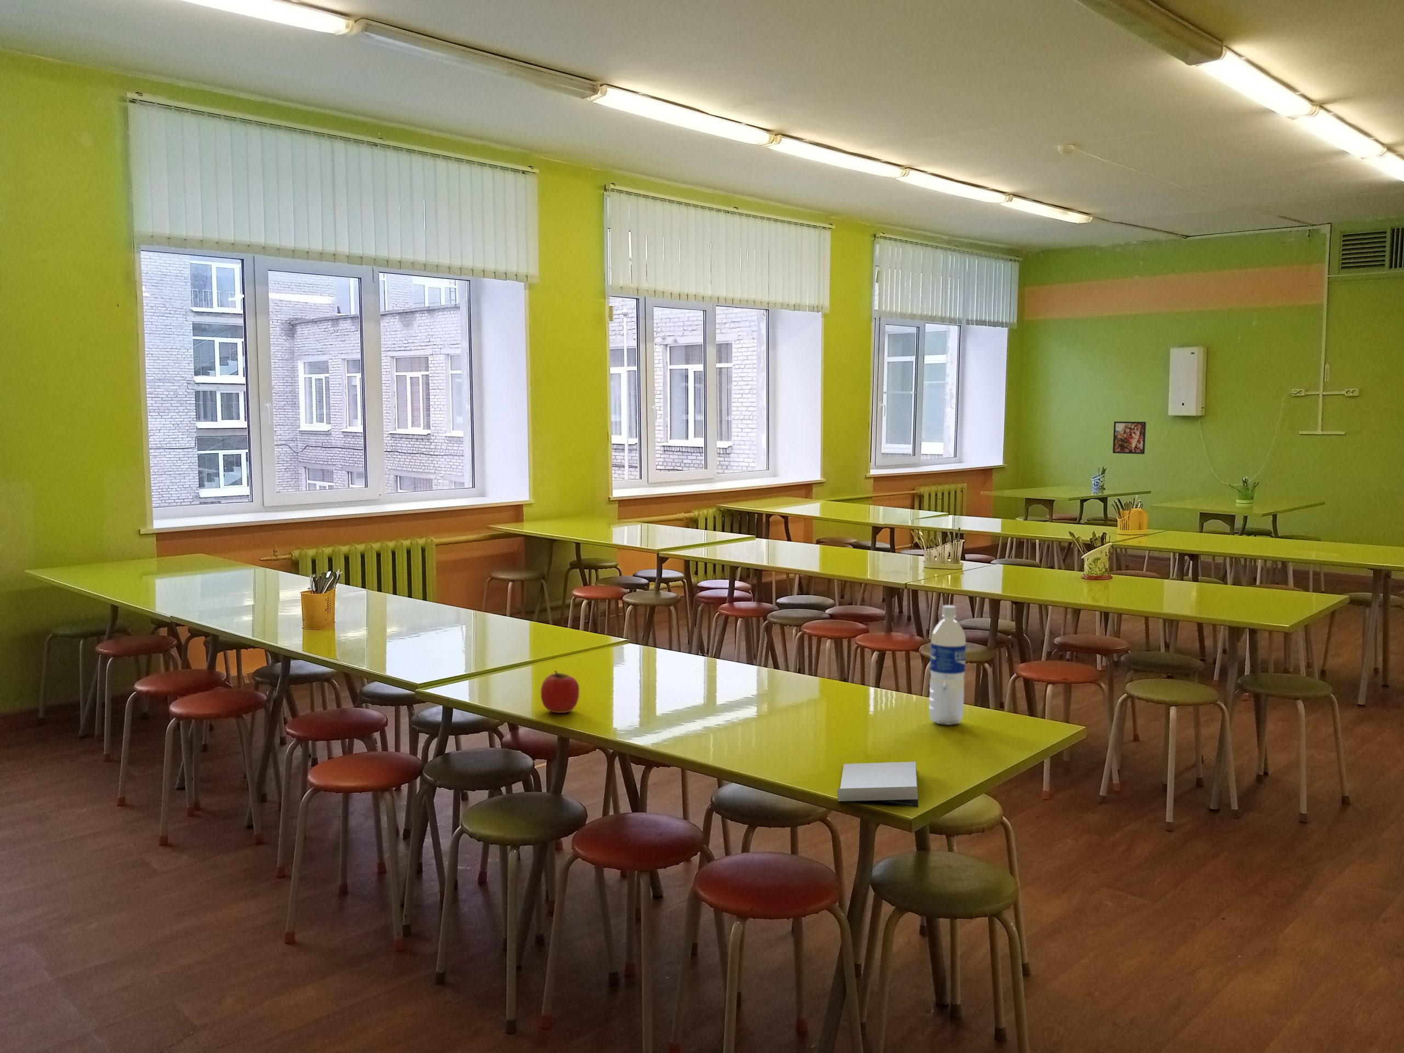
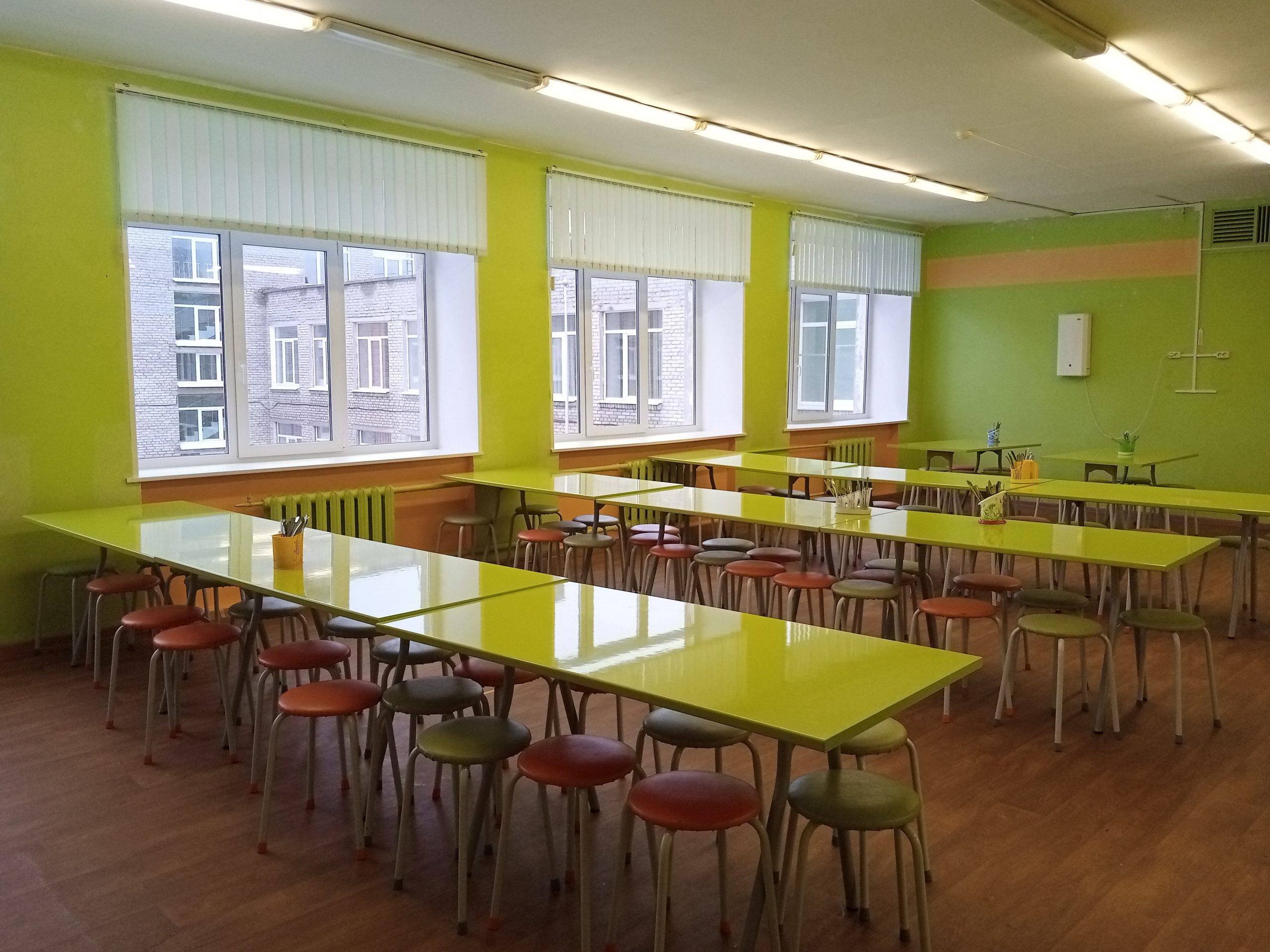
- water bottle [929,605,966,726]
- apple [541,670,579,713]
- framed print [1112,421,1146,455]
- book [837,752,919,807]
